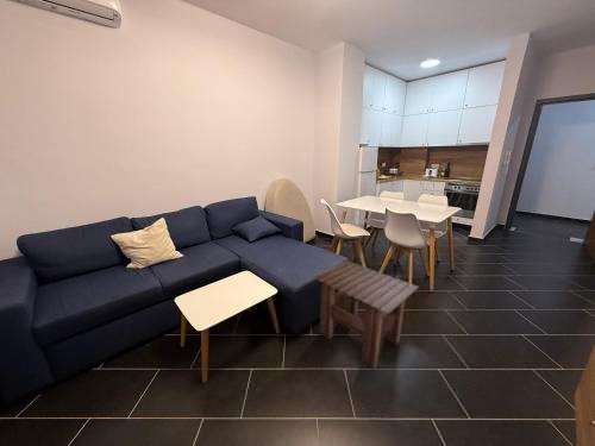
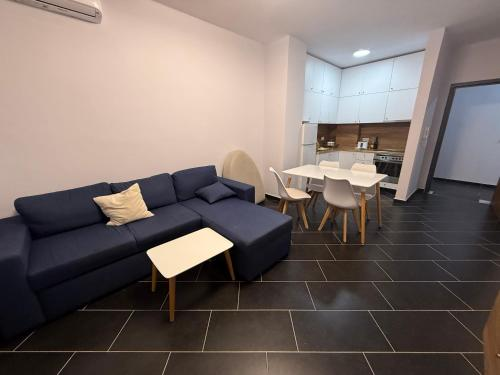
- side table [312,259,420,370]
